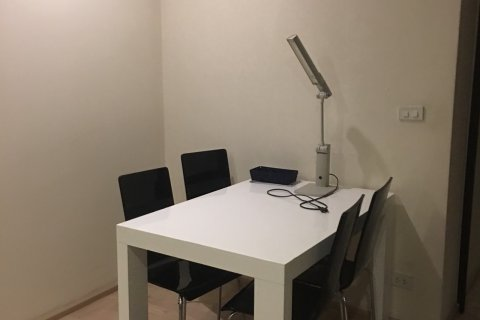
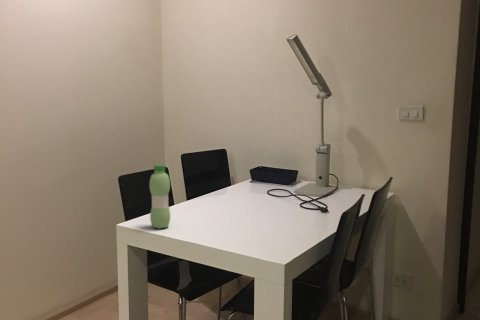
+ water bottle [149,164,171,230]
